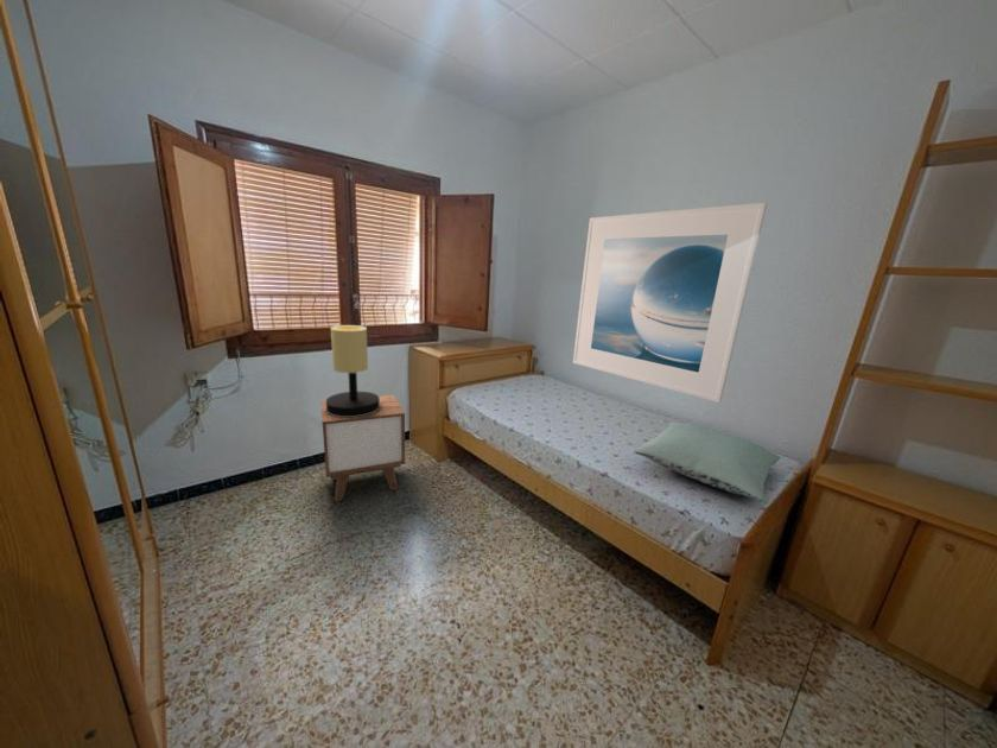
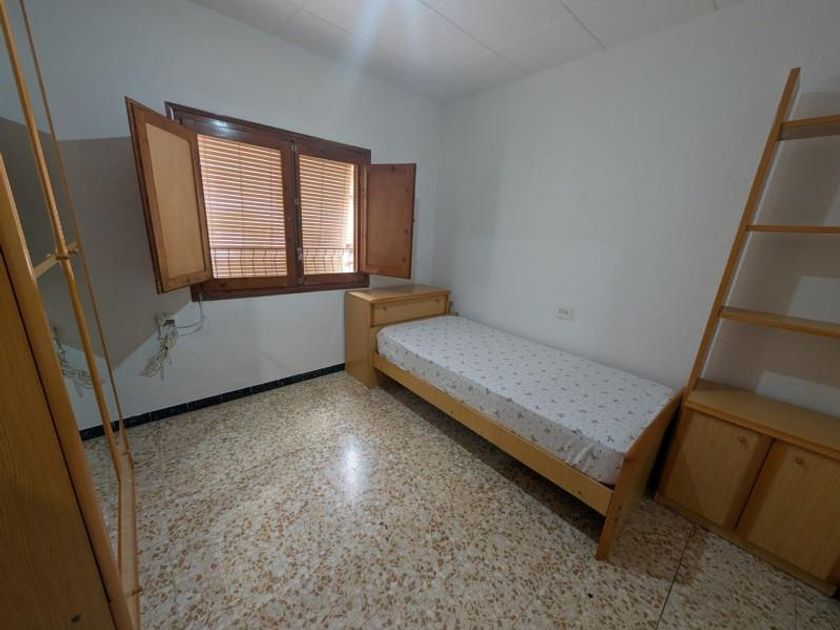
- pillow [633,421,781,502]
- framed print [572,201,768,404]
- table lamp [325,324,380,417]
- nightstand [320,394,406,503]
